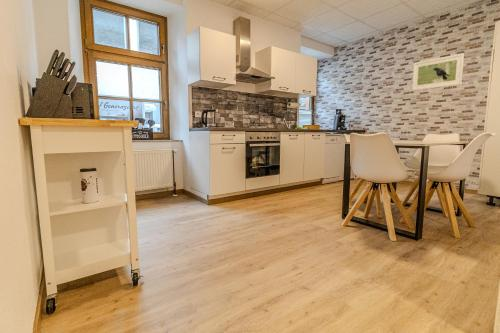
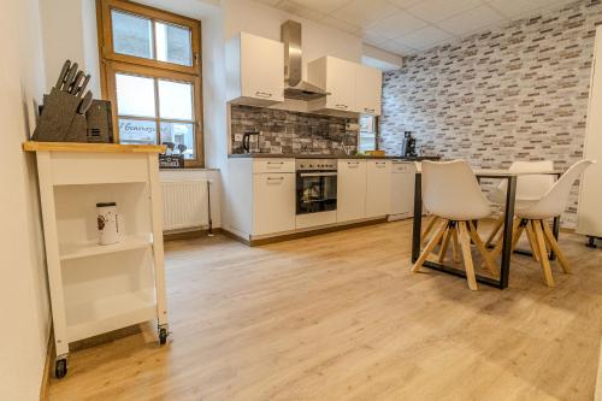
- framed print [411,52,465,92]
